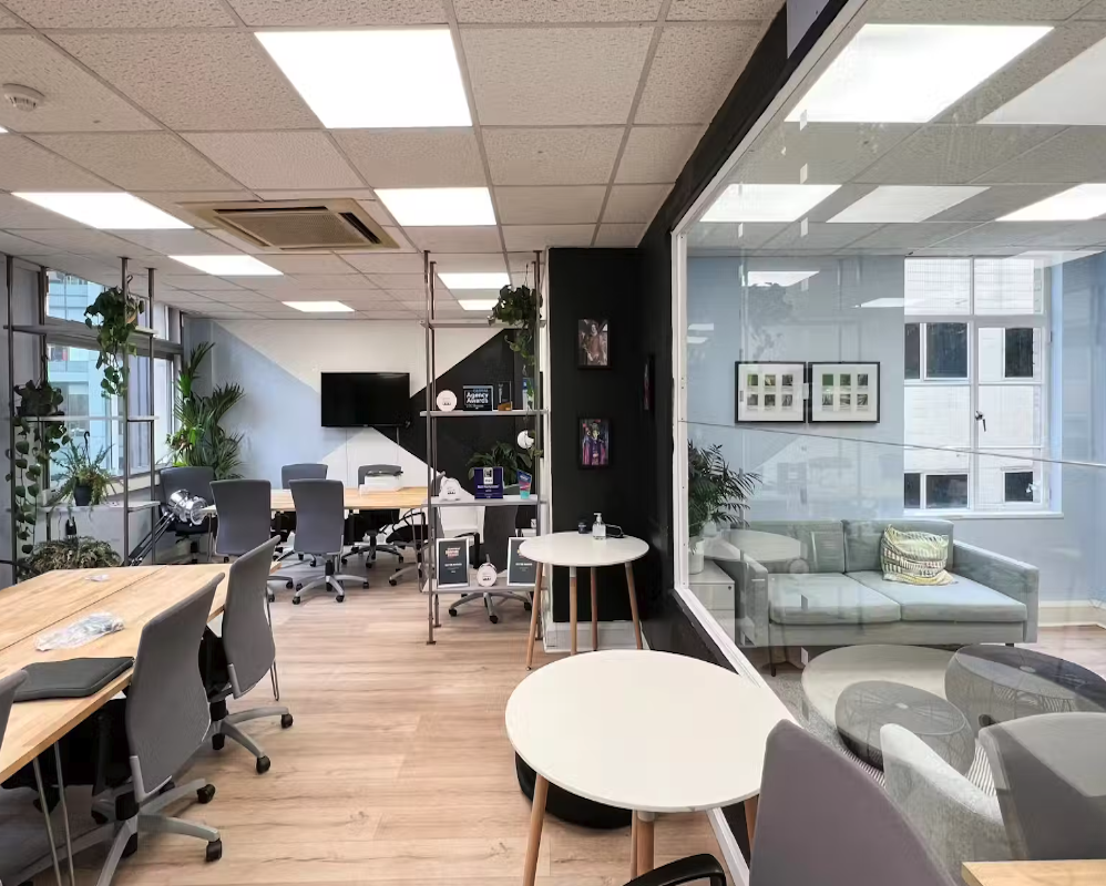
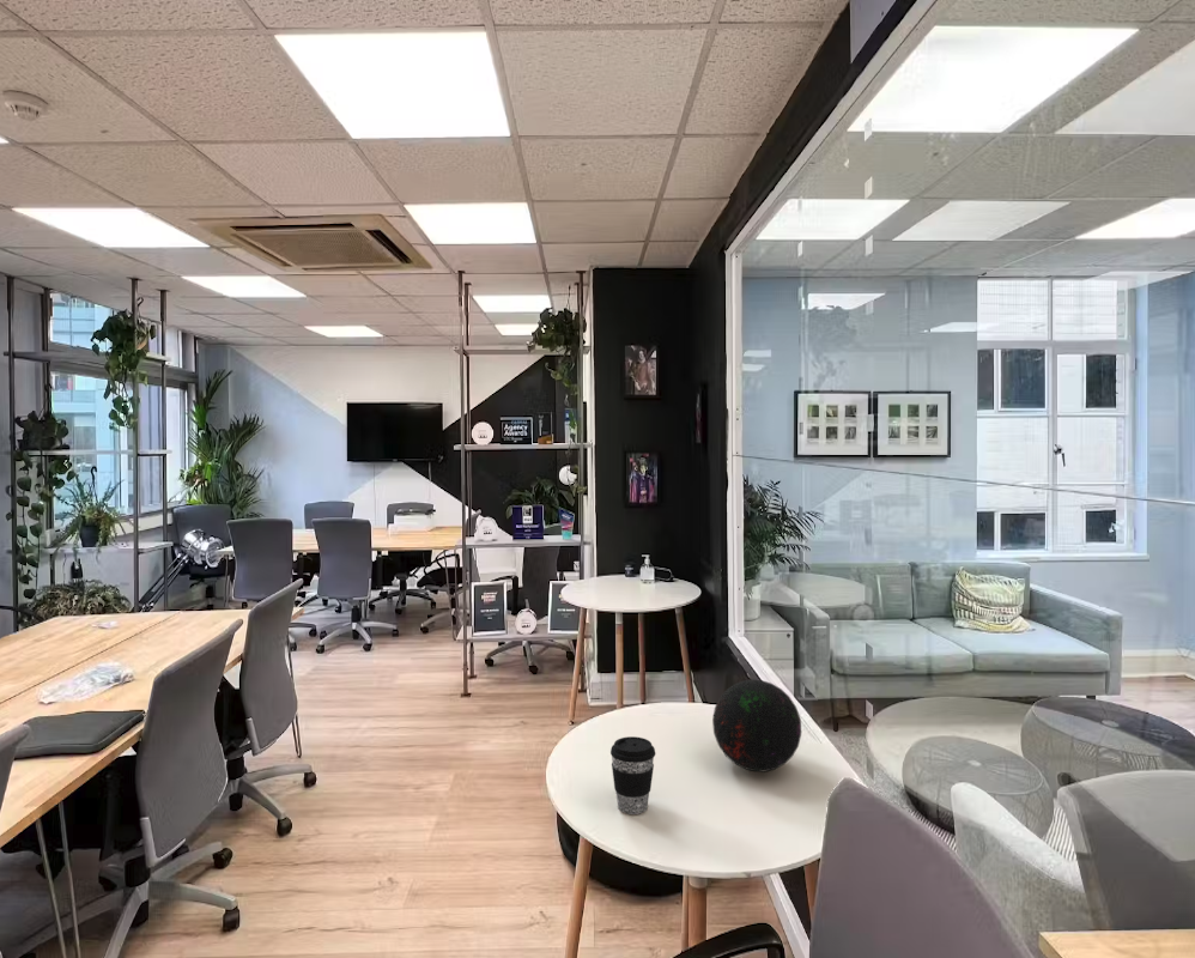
+ decorative orb [711,678,802,772]
+ coffee cup [609,735,656,815]
